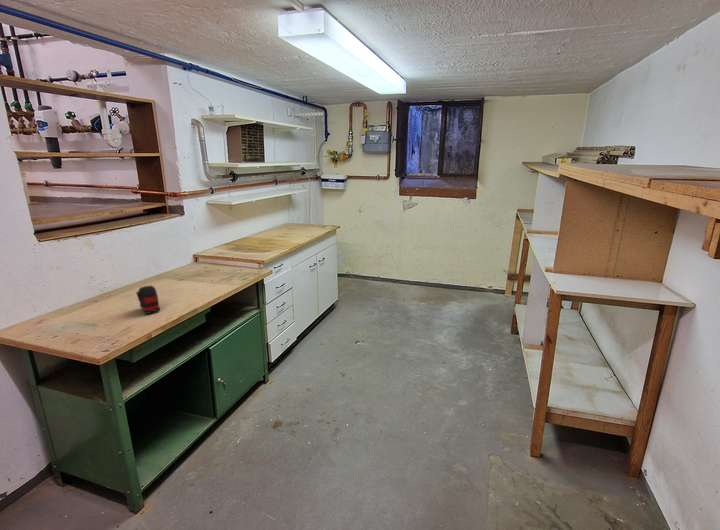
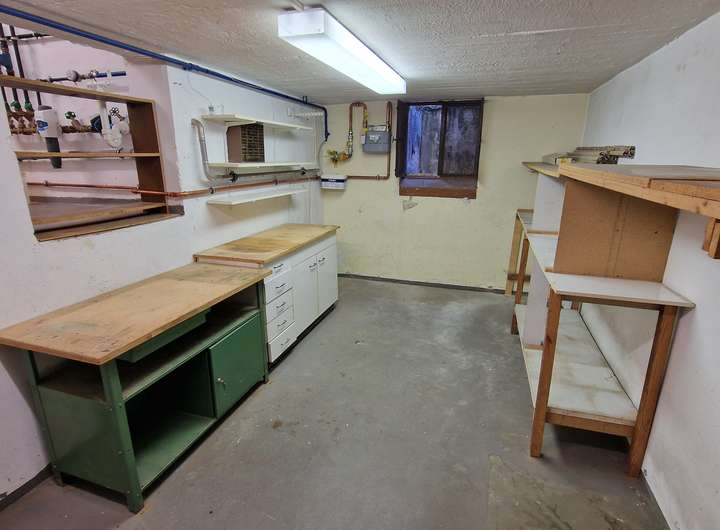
- tape measure [135,284,161,315]
